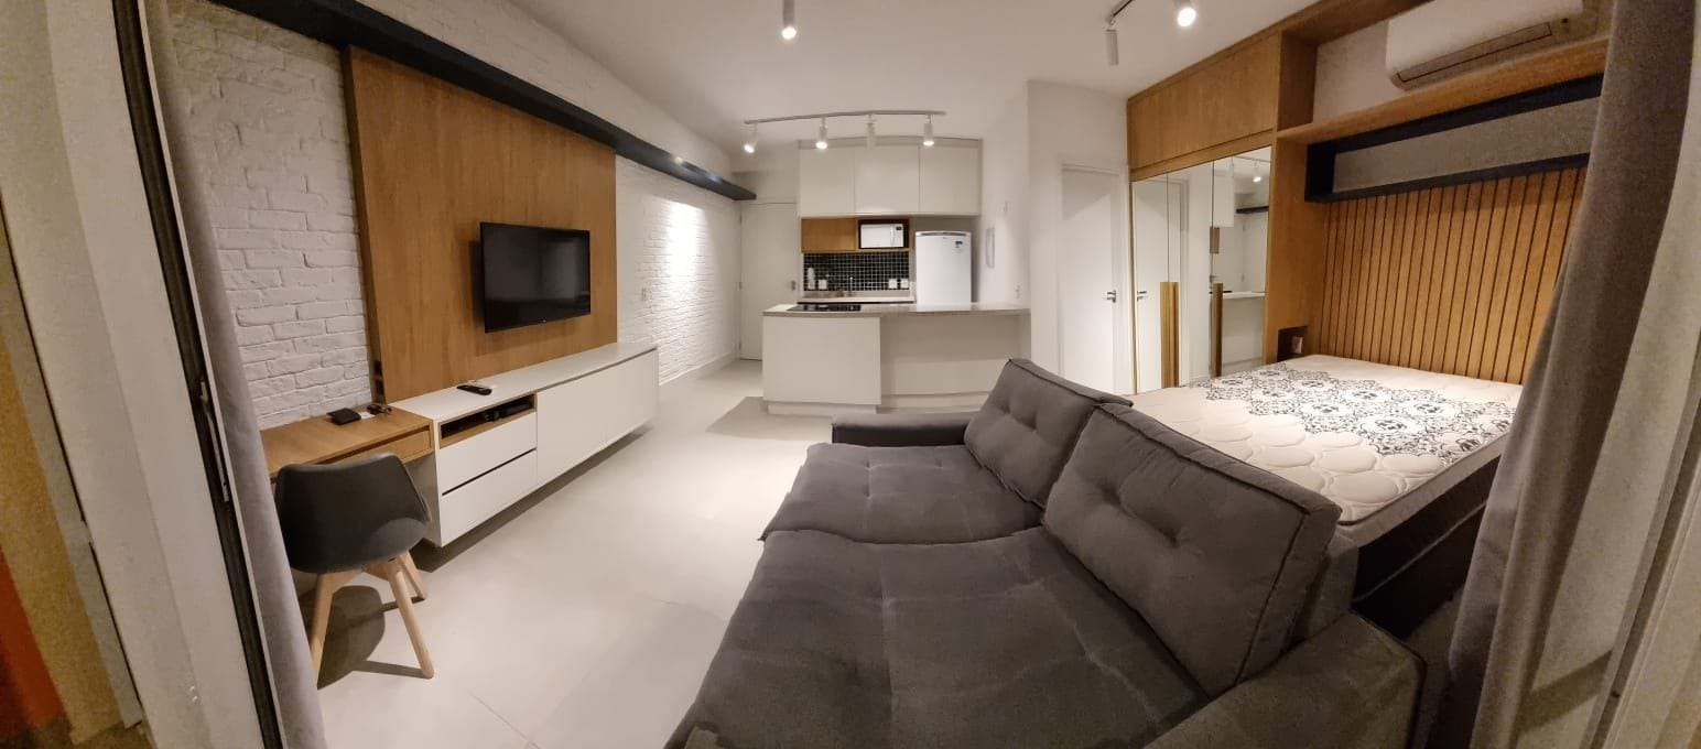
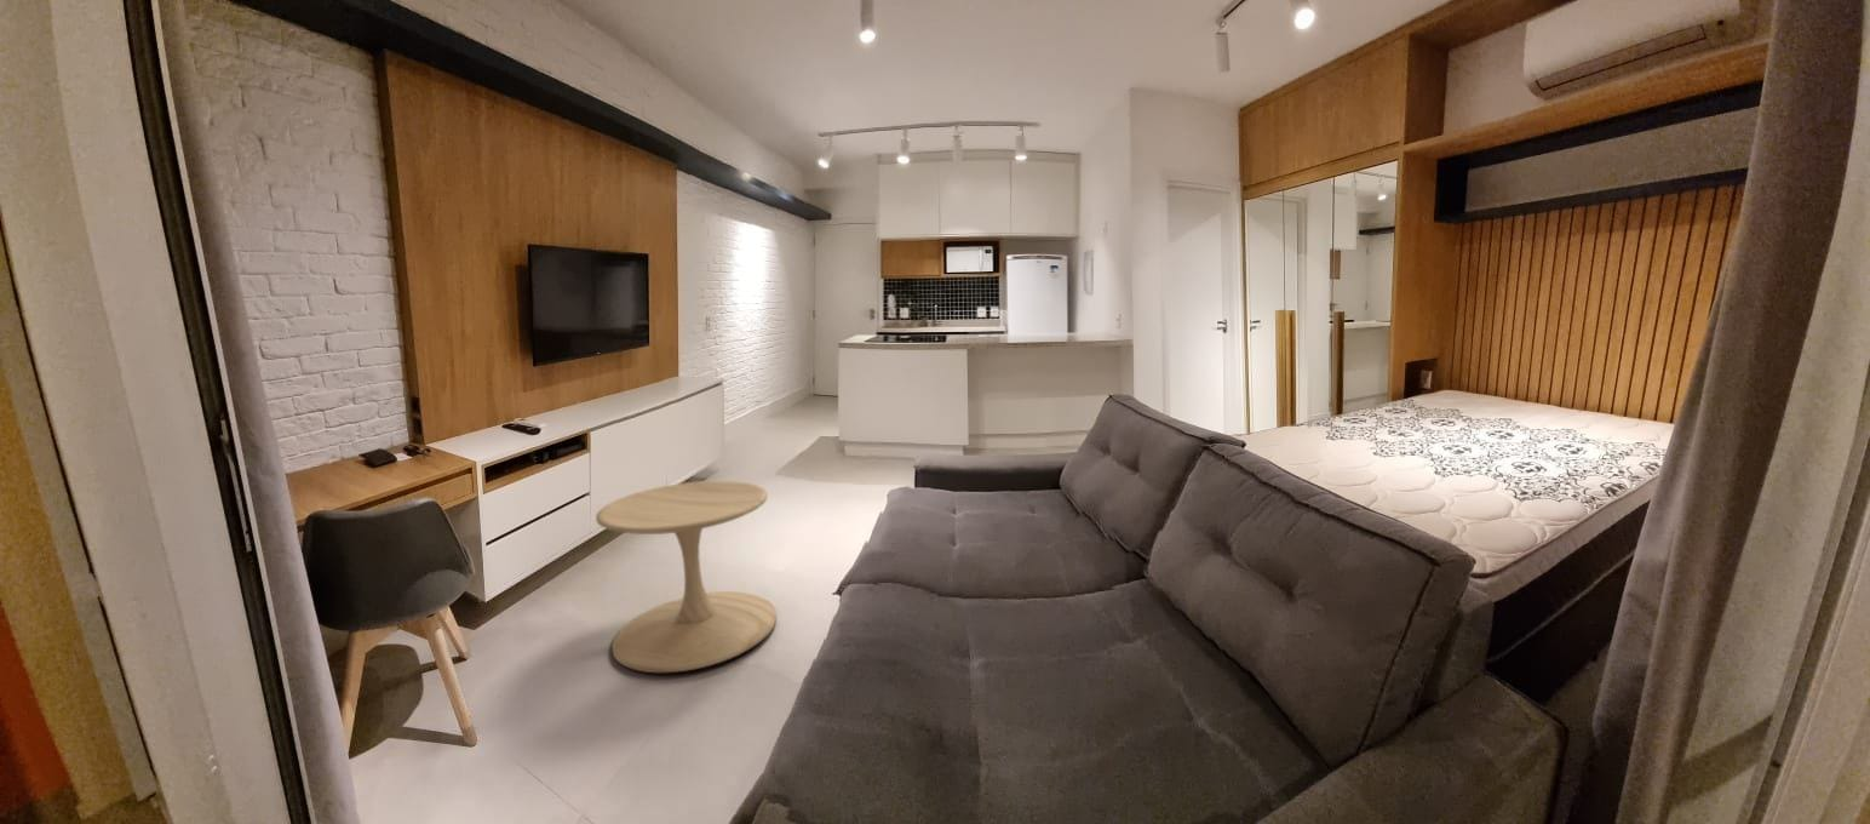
+ side table [595,480,778,674]
